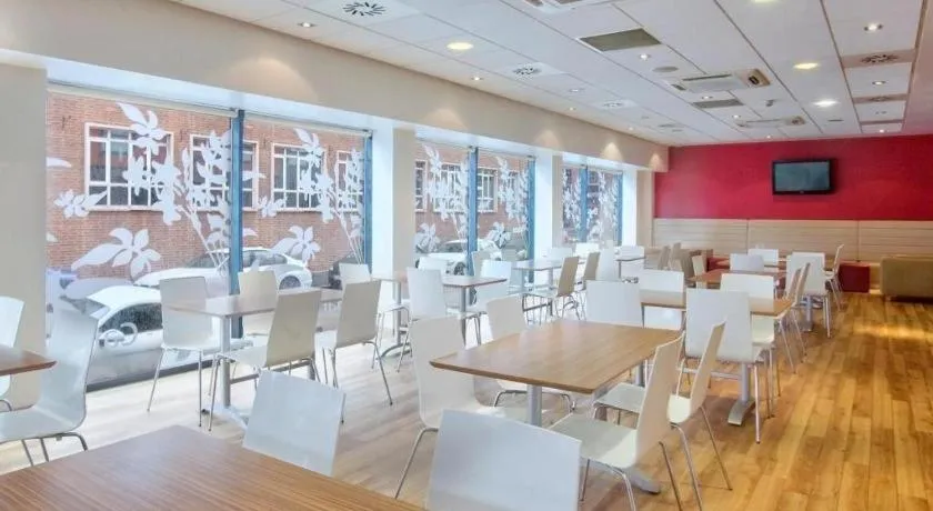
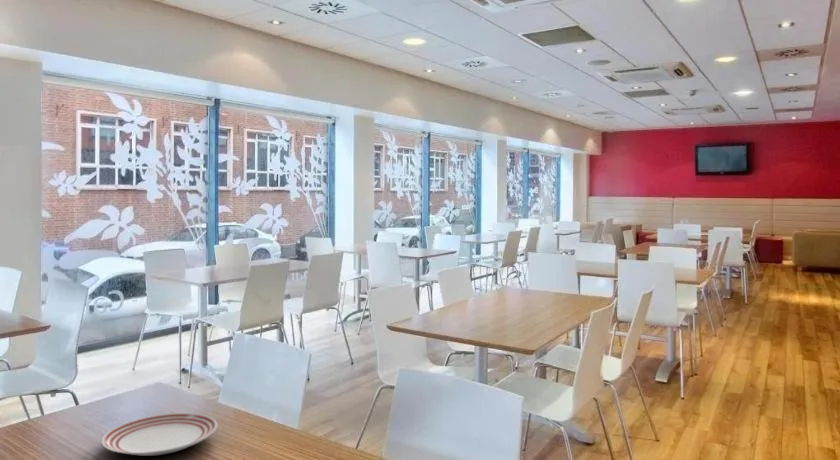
+ dinner plate [100,412,218,457]
